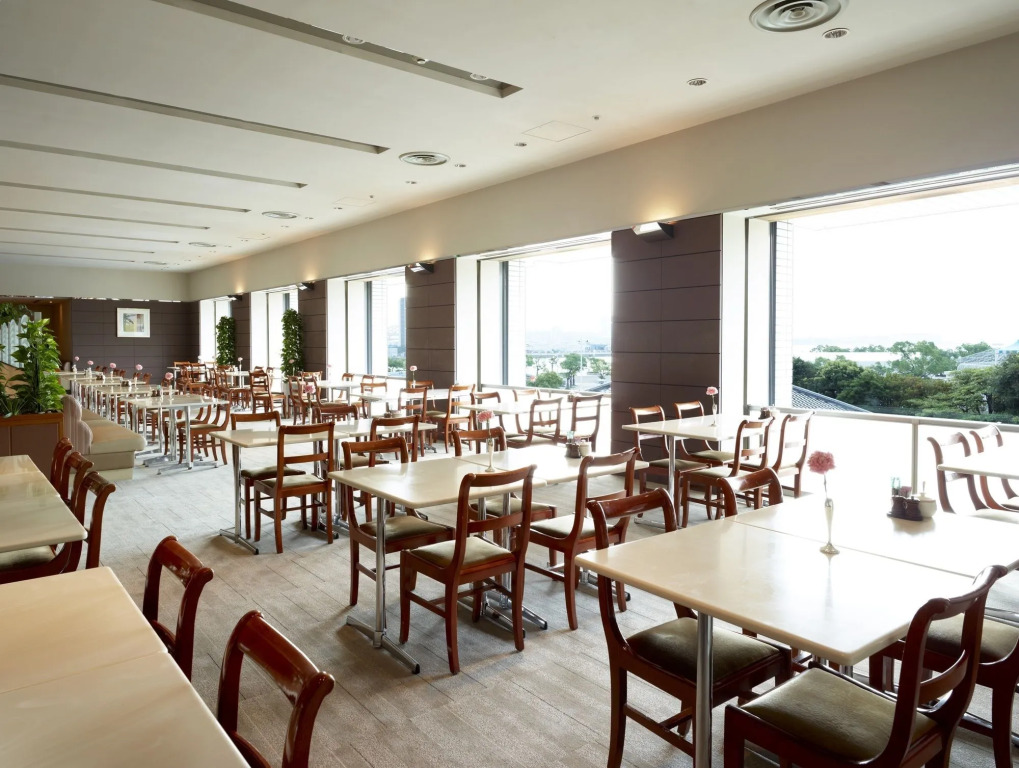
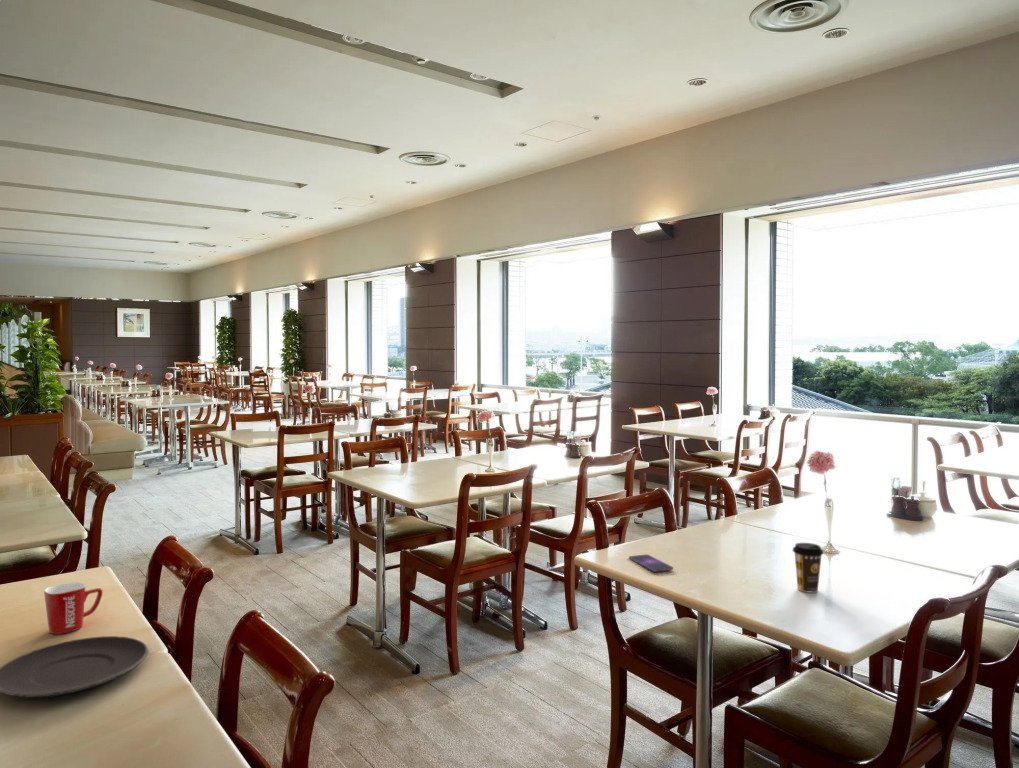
+ coffee cup [792,542,824,594]
+ smartphone [628,553,674,573]
+ mug [43,581,104,635]
+ plate [0,635,150,699]
